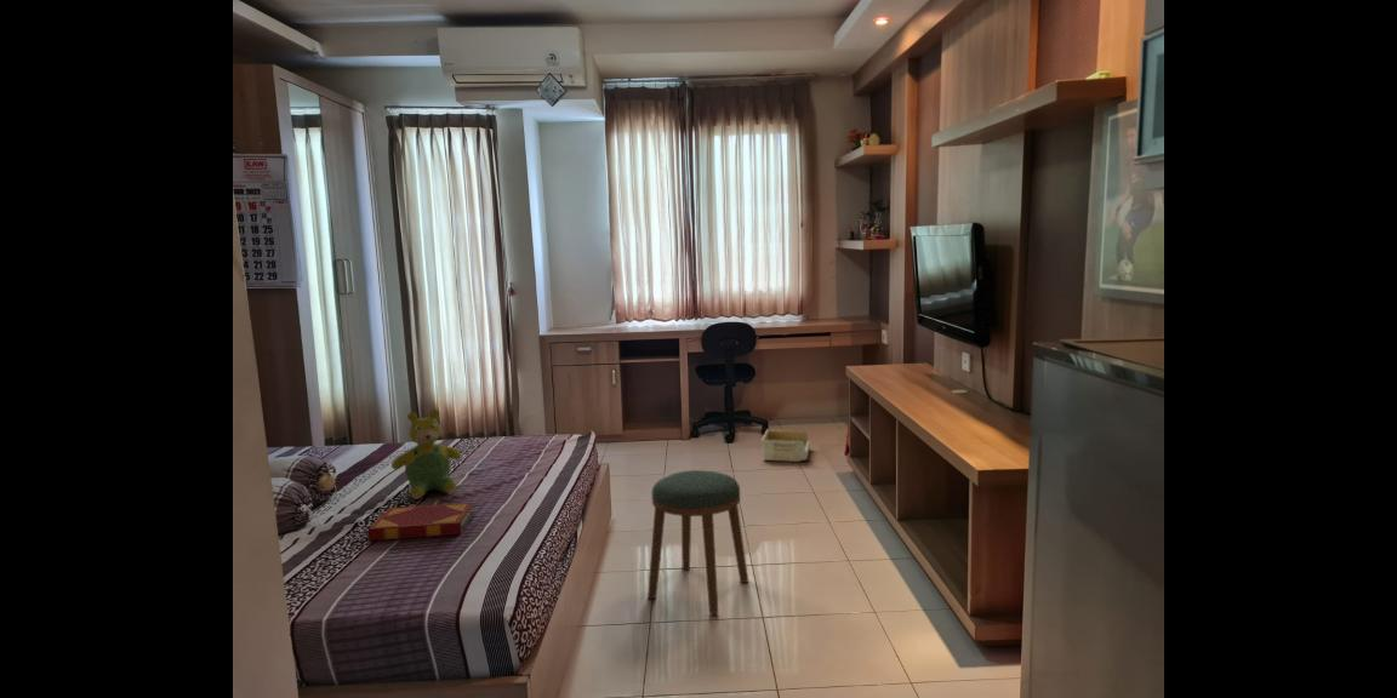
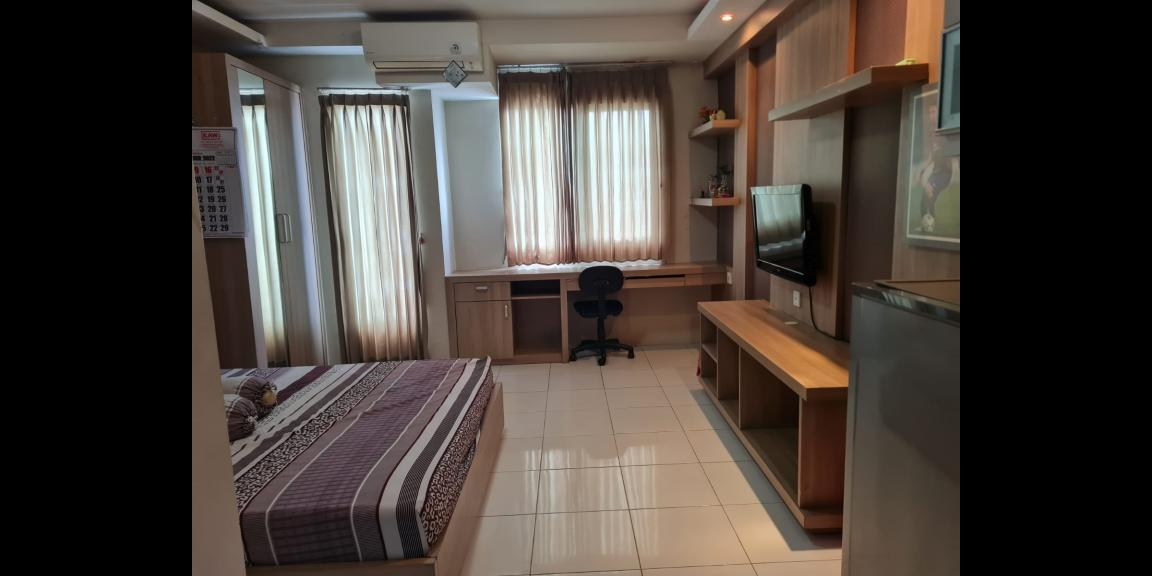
- stool [646,469,749,616]
- teddy bear [390,408,463,500]
- storage bin [760,428,811,463]
- hardback book [366,502,475,542]
